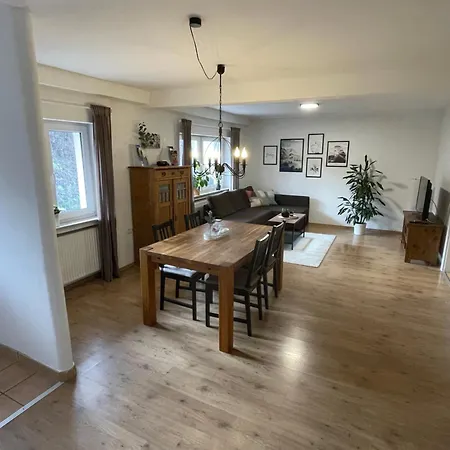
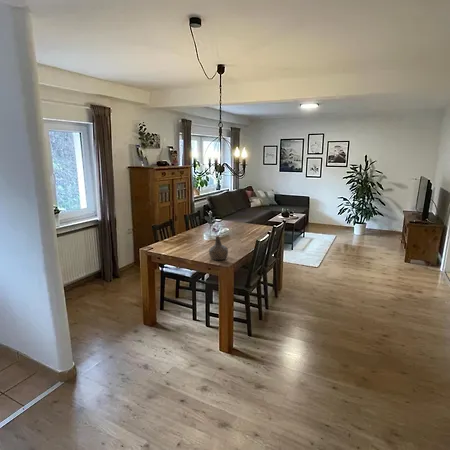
+ bottle [208,235,229,261]
